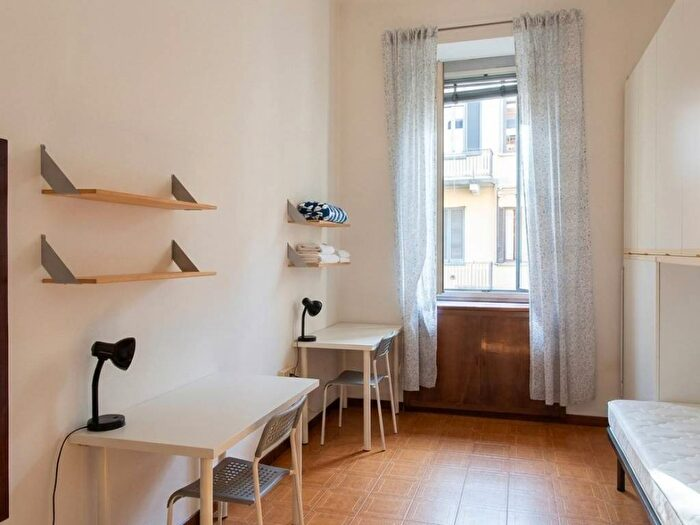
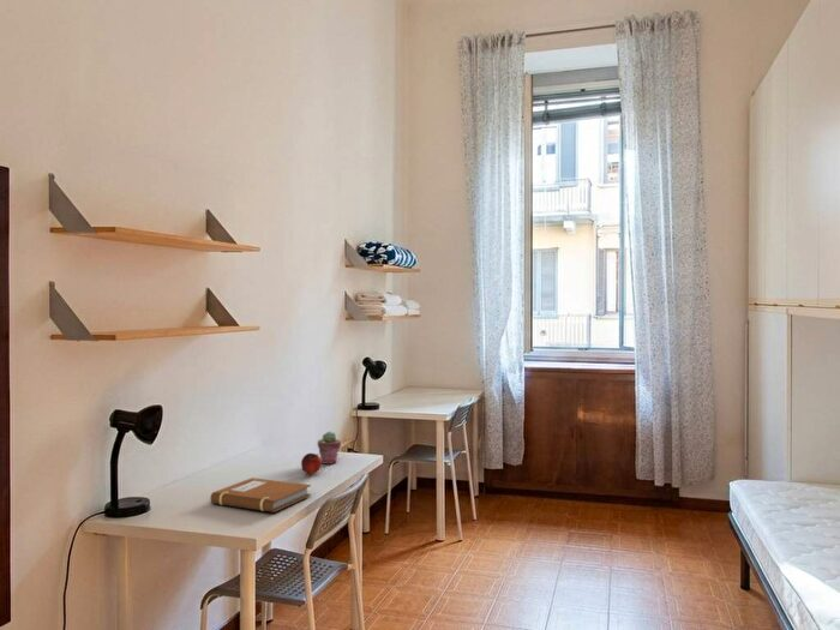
+ potted succulent [317,431,342,466]
+ notebook [209,476,312,514]
+ apple [300,452,323,476]
